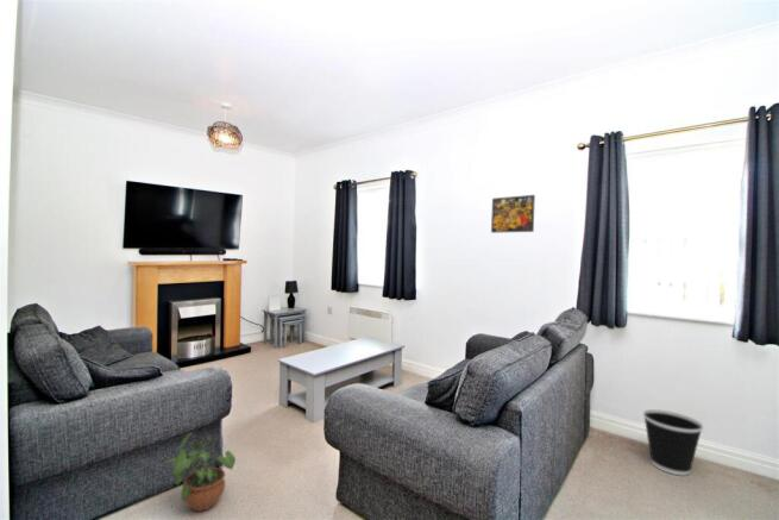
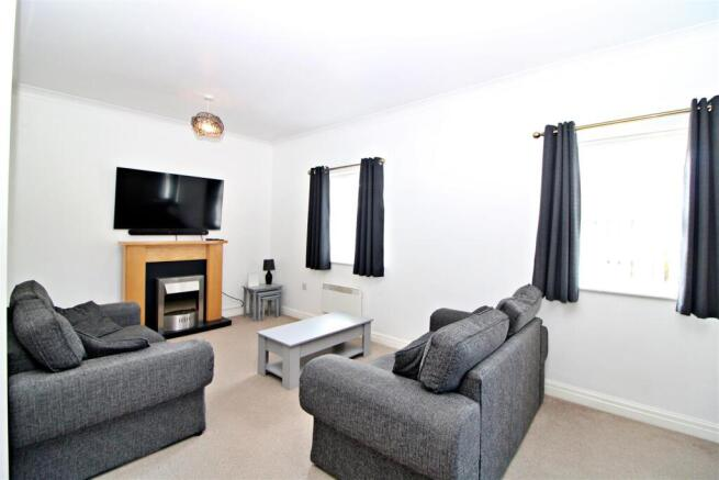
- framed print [490,194,536,234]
- wastebasket [642,408,704,477]
- potted plant [165,432,237,513]
